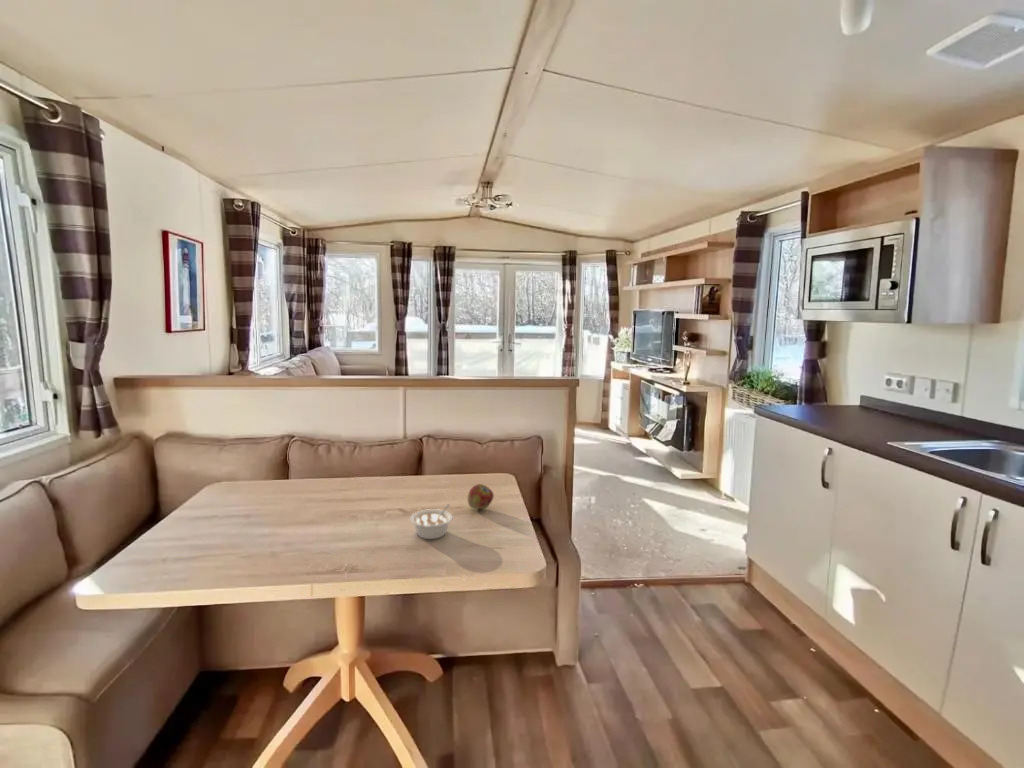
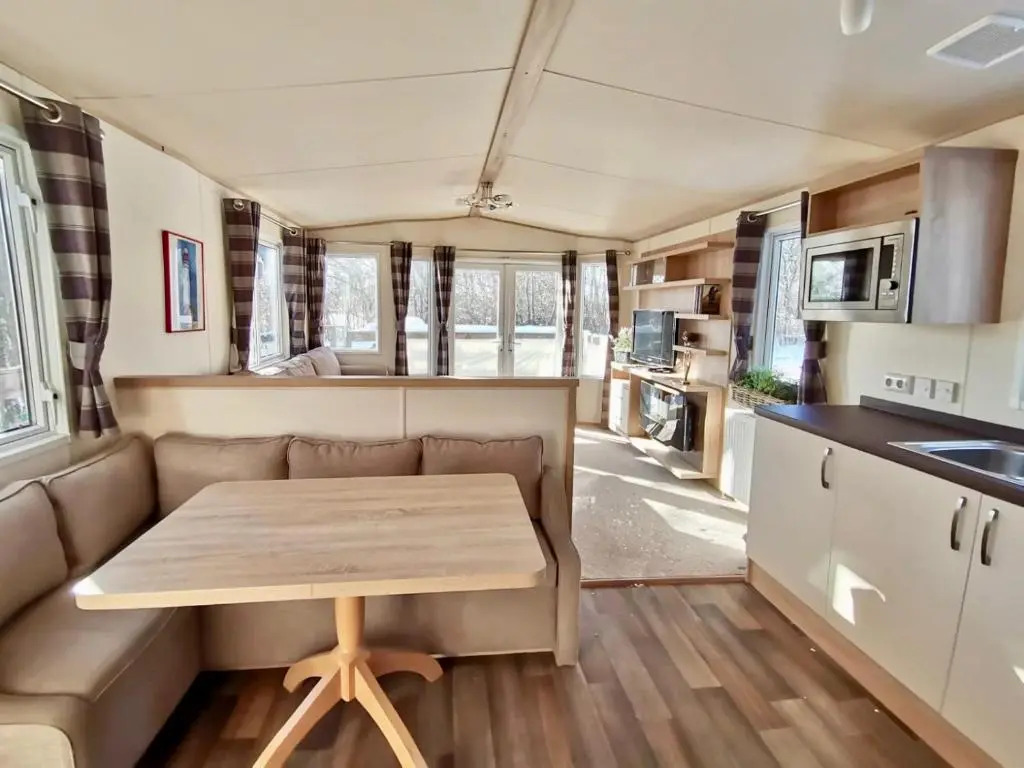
- fruit [467,483,495,510]
- legume [409,503,454,540]
